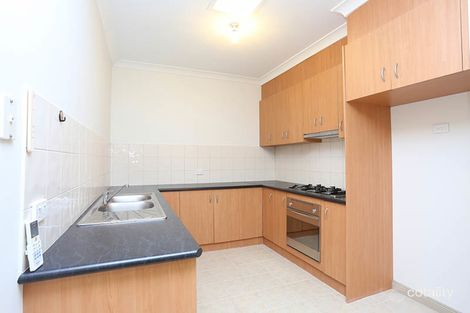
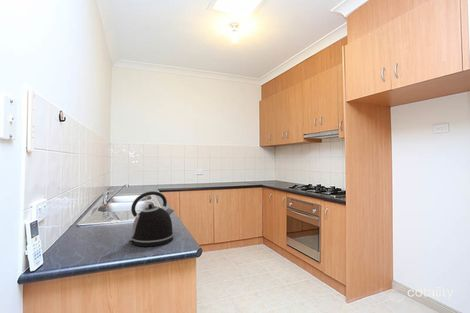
+ kettle [128,190,175,247]
